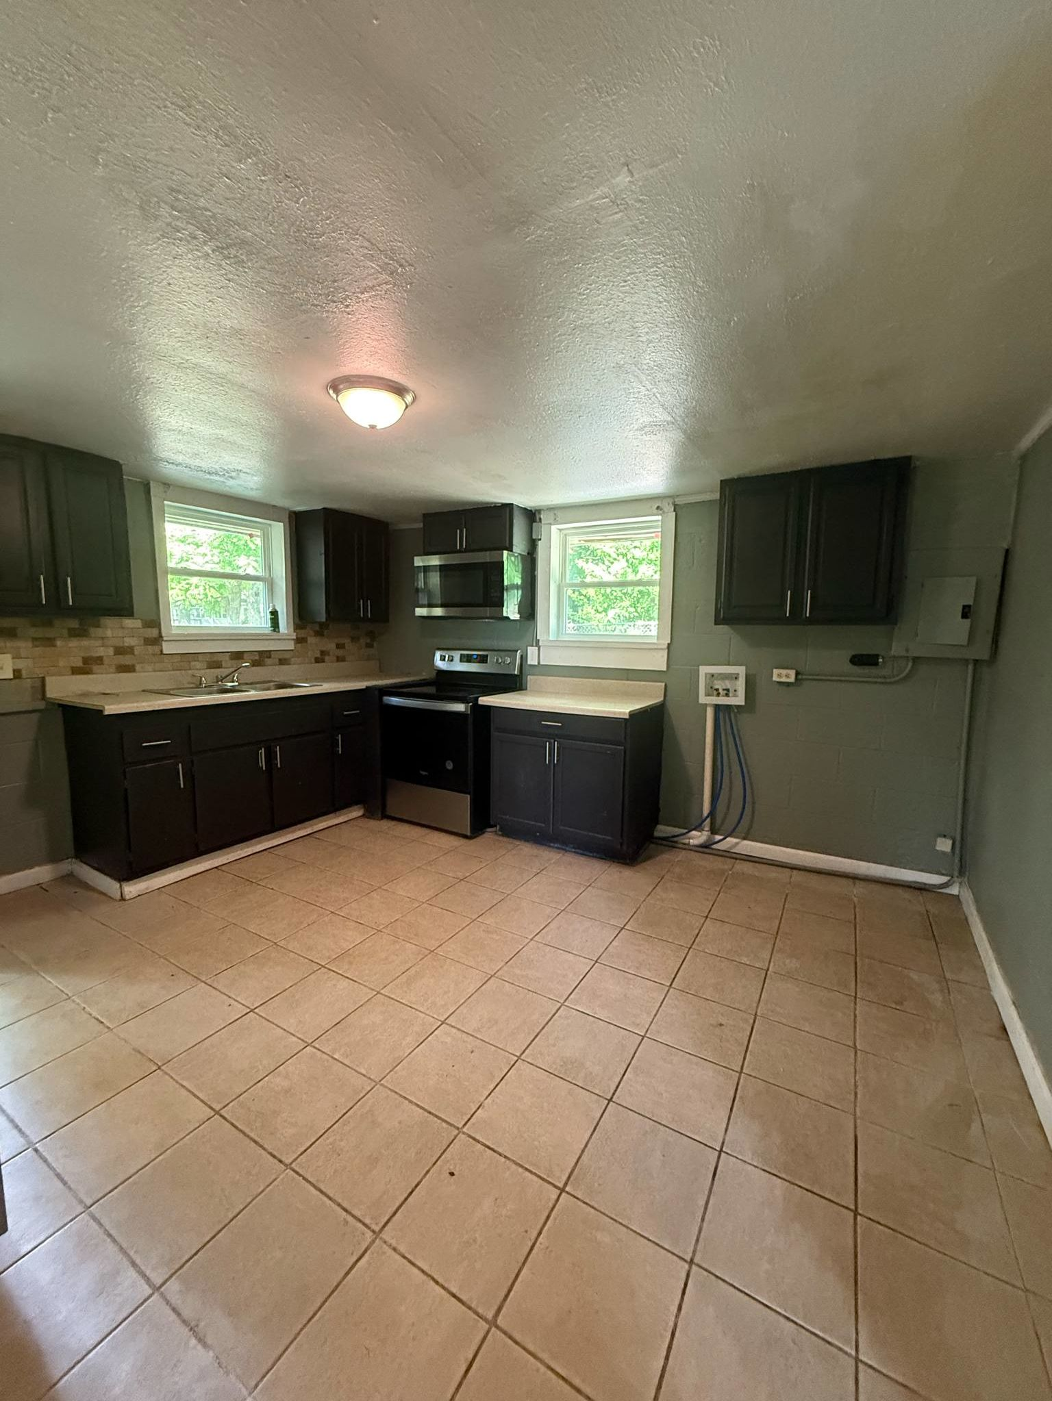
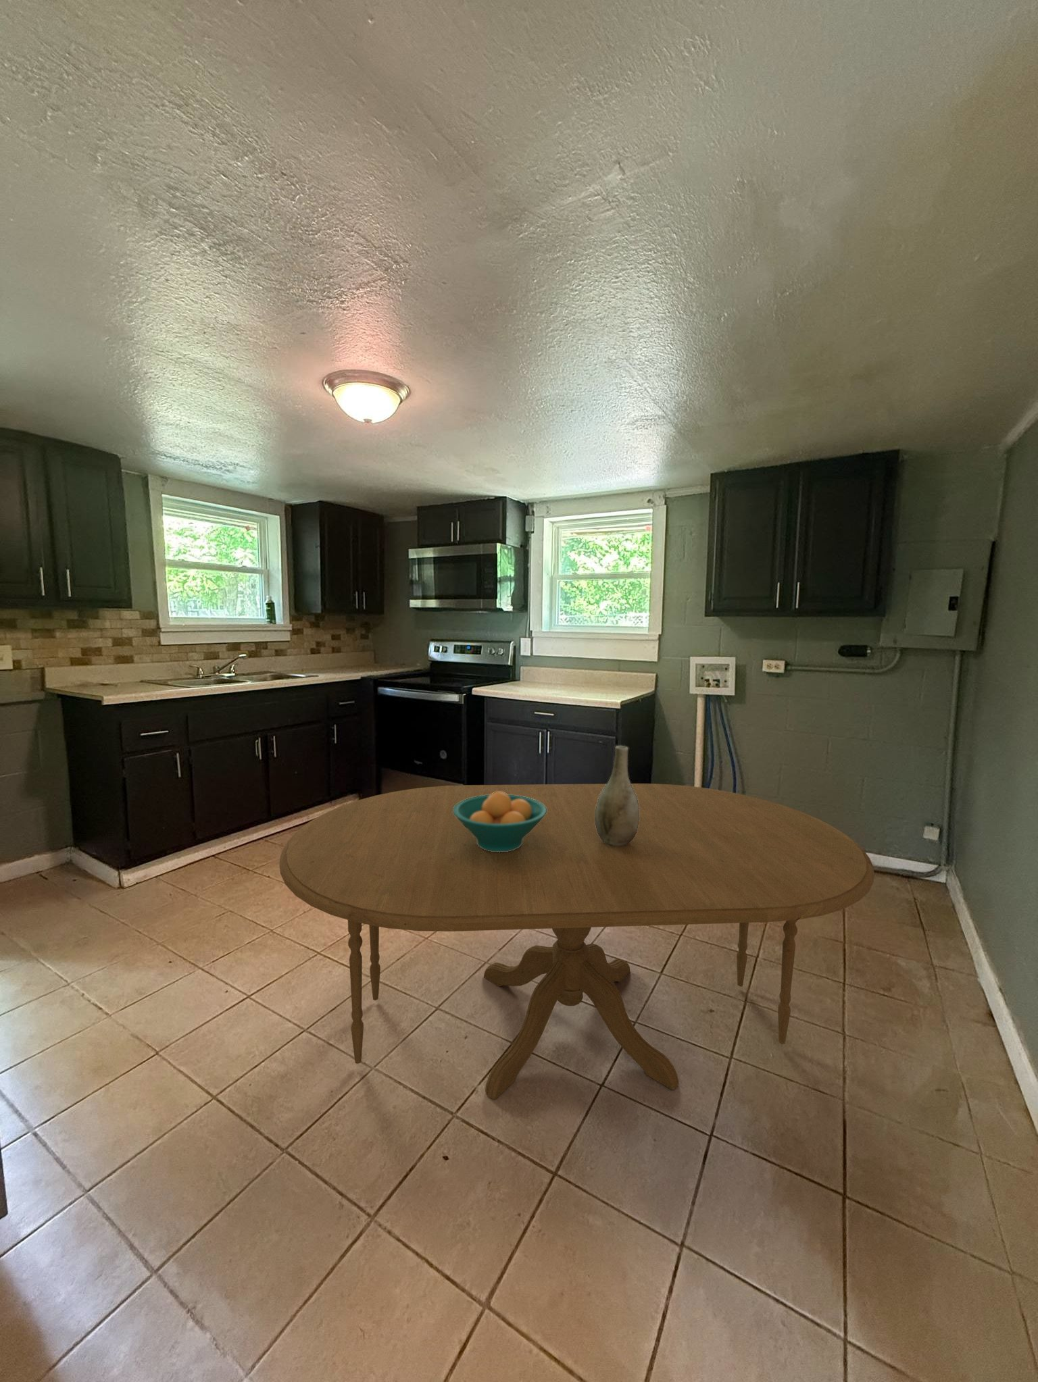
+ fruit bowl [454,791,546,852]
+ vase [595,745,639,847]
+ dining table [279,783,876,1101]
